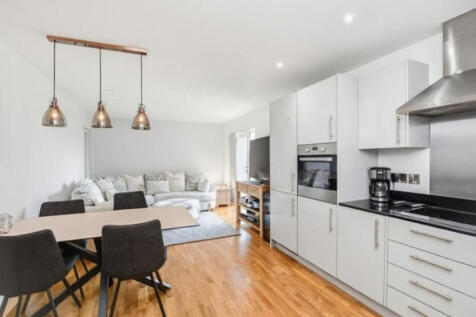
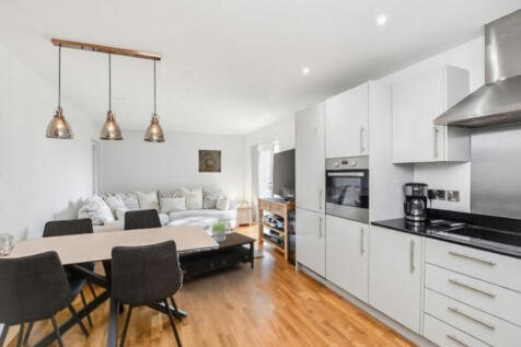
+ potted plant [208,218,232,243]
+ coffee table [177,231,258,281]
+ wall art [197,149,222,174]
